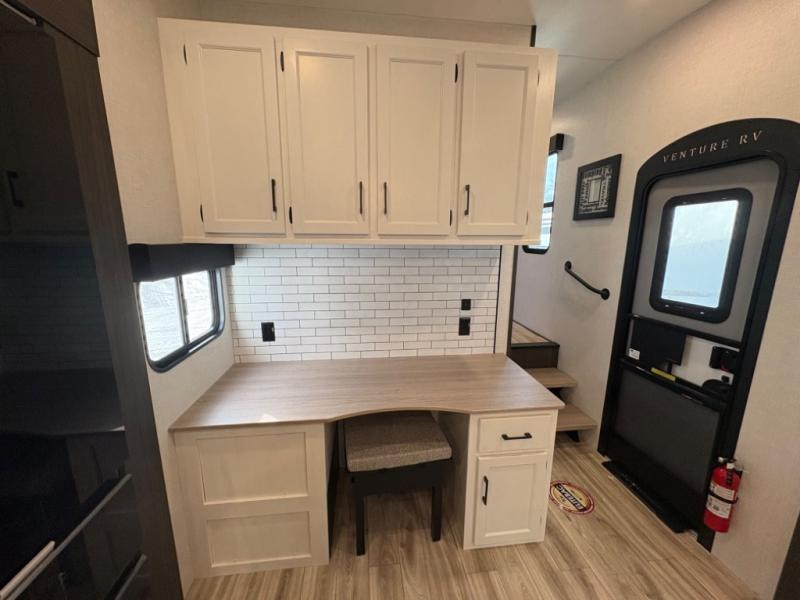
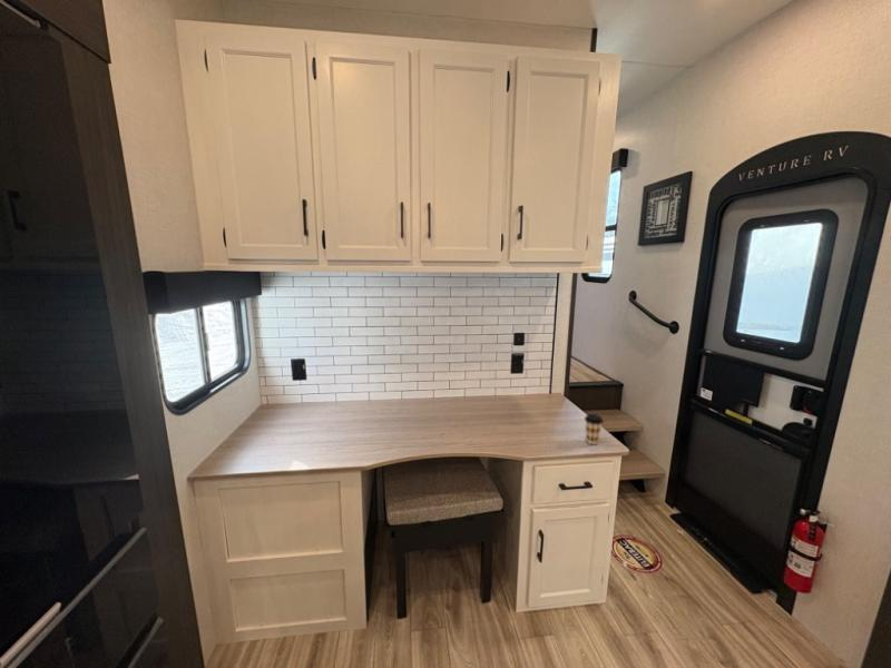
+ coffee cup [584,413,605,445]
